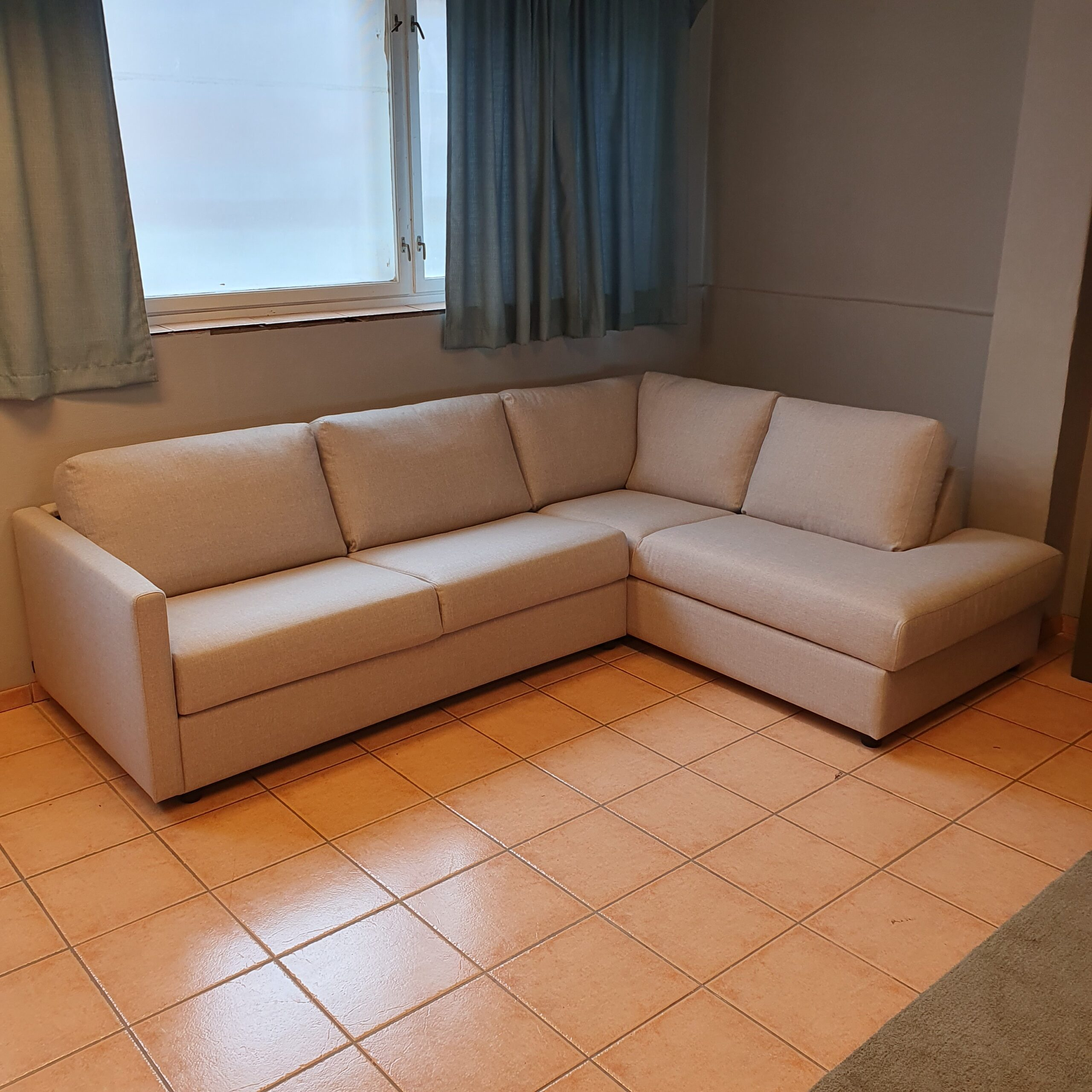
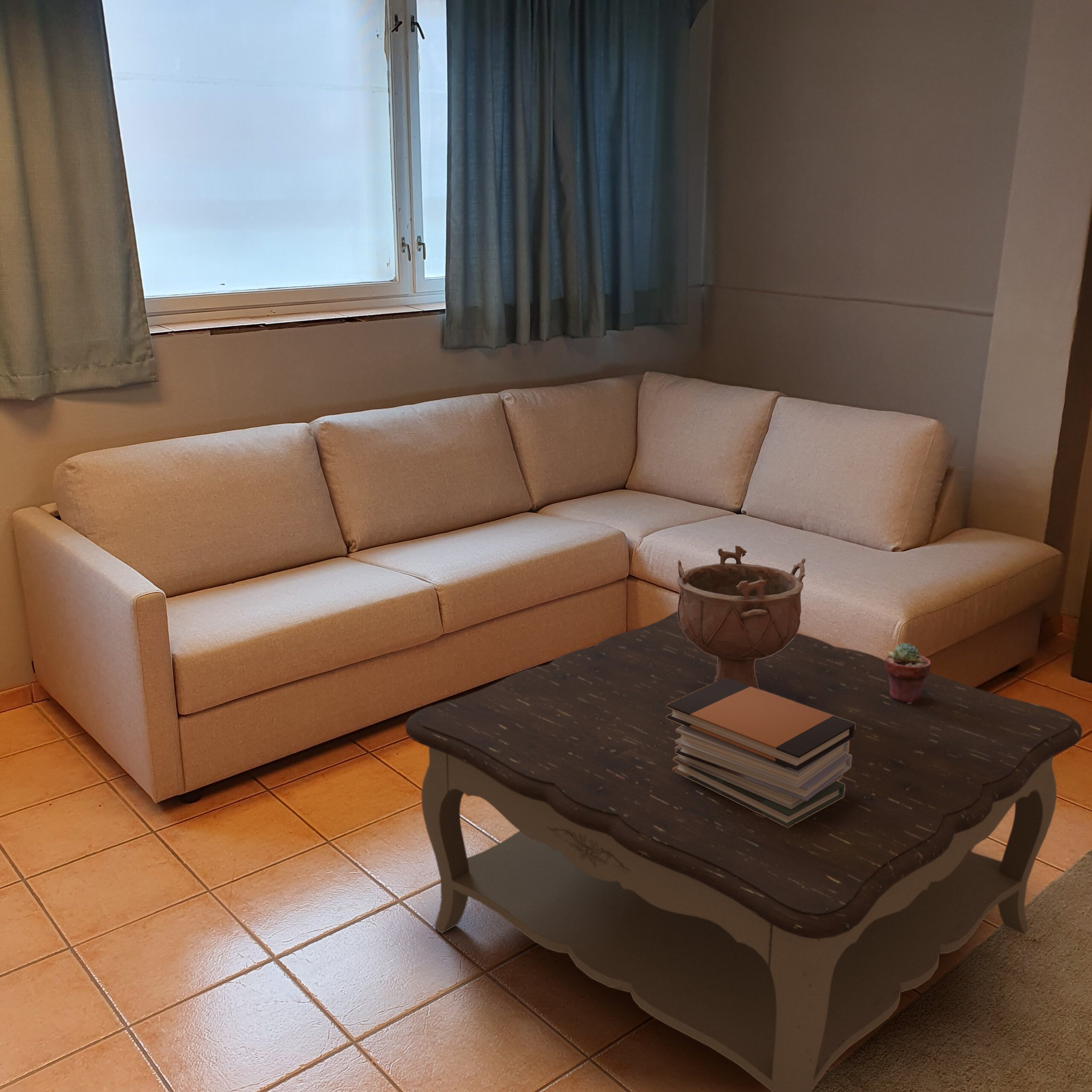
+ book stack [667,678,855,827]
+ potted succulent [885,642,931,704]
+ coffee table [405,611,1083,1092]
+ decorative bowl [677,545,806,689]
